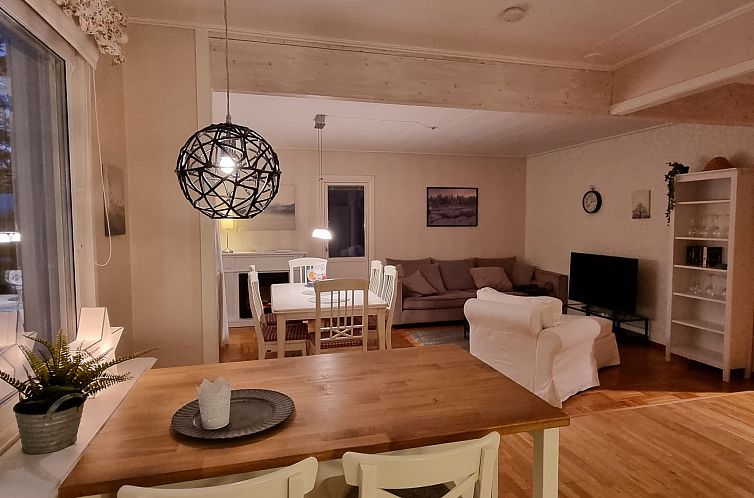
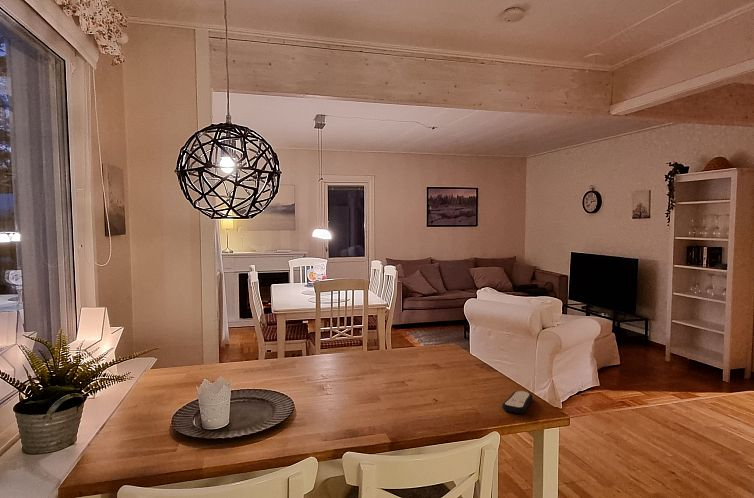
+ remote control [501,390,534,414]
